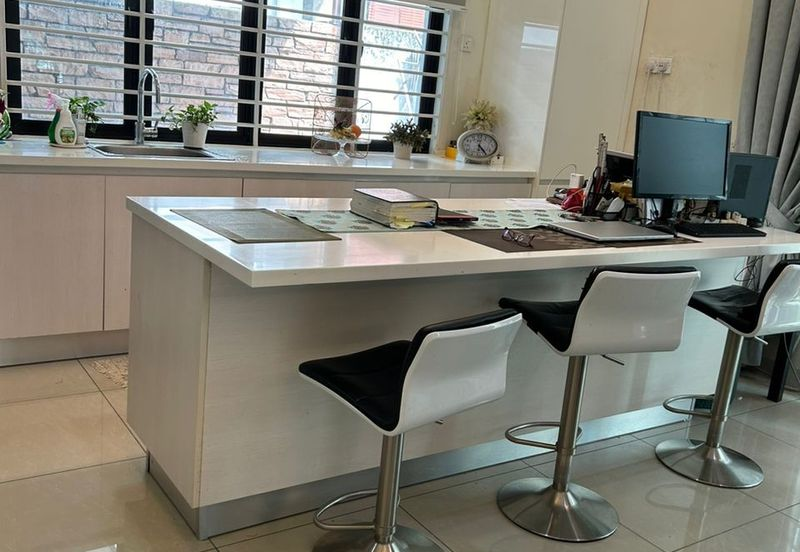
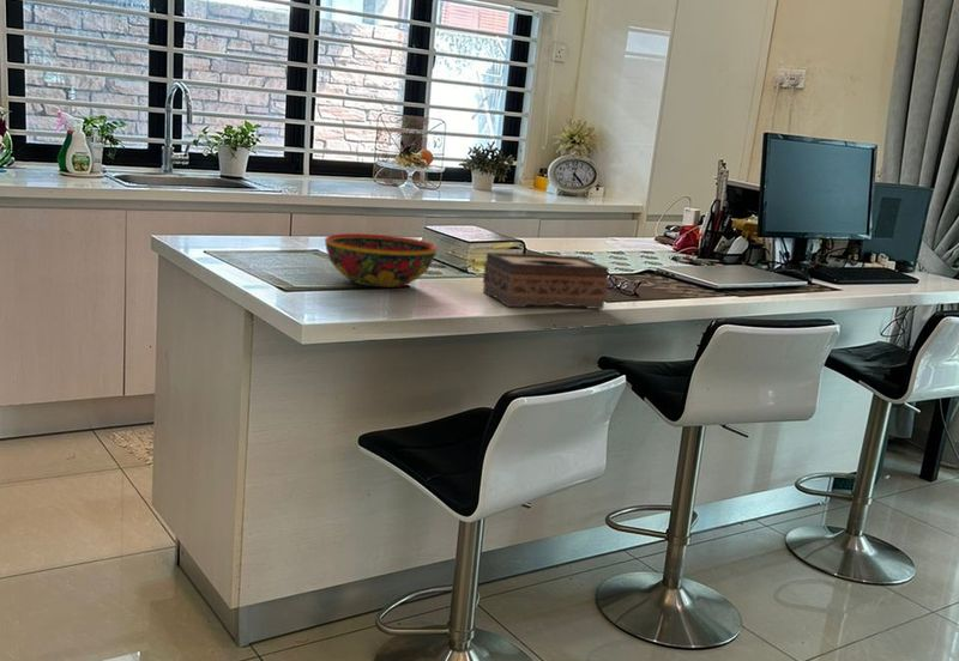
+ bowl [324,232,438,289]
+ tissue box [482,251,610,310]
